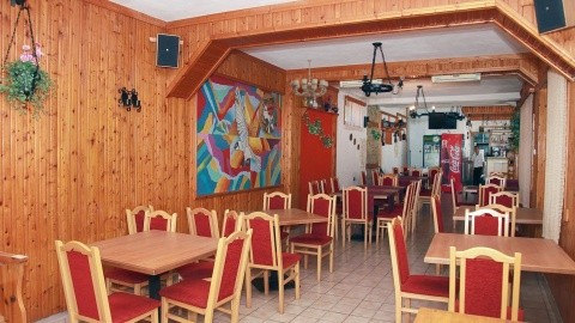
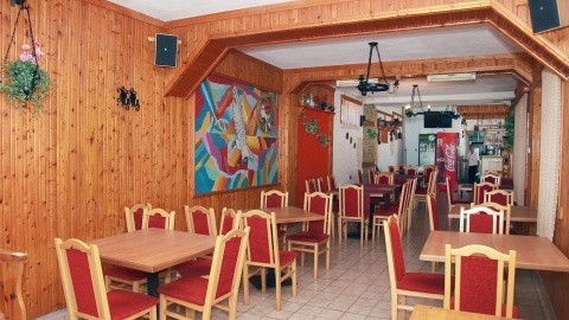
- chandelier [290,59,329,98]
